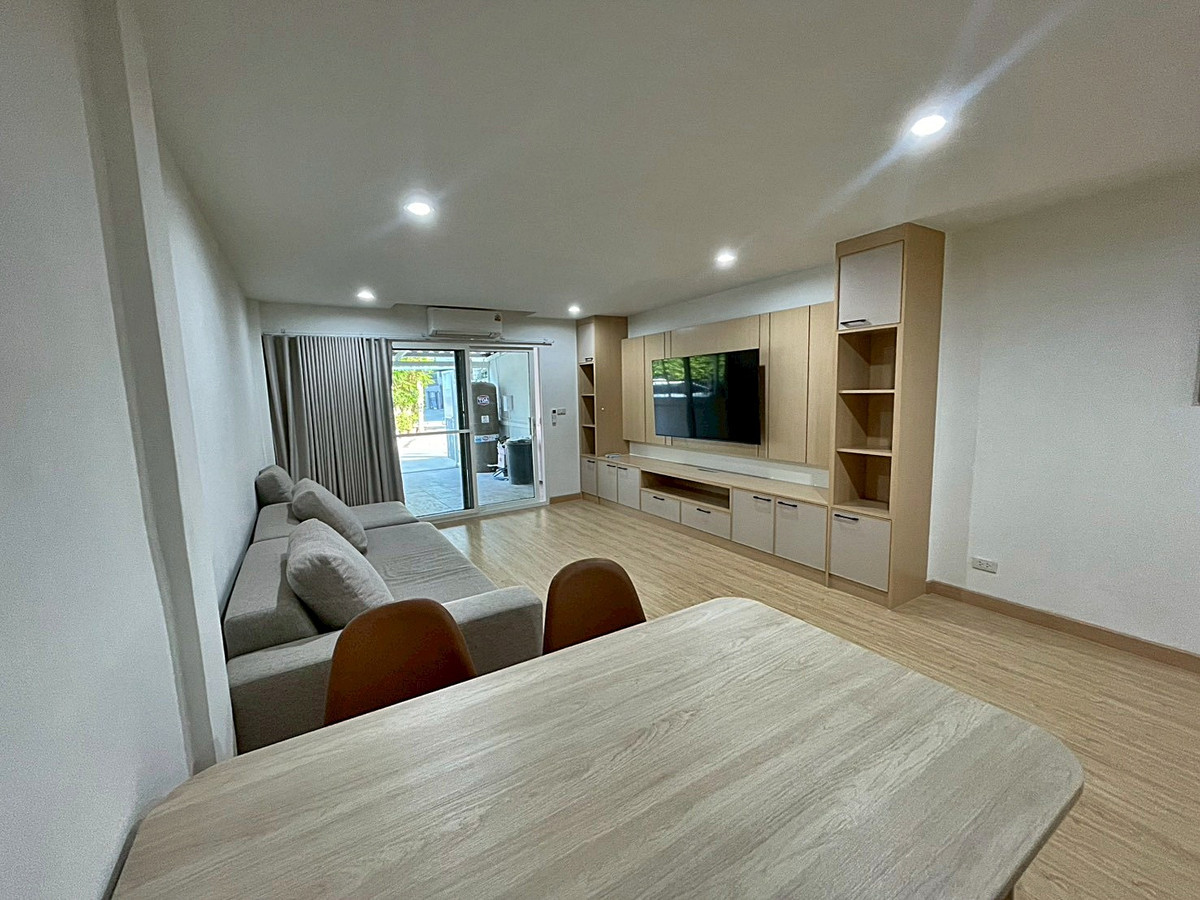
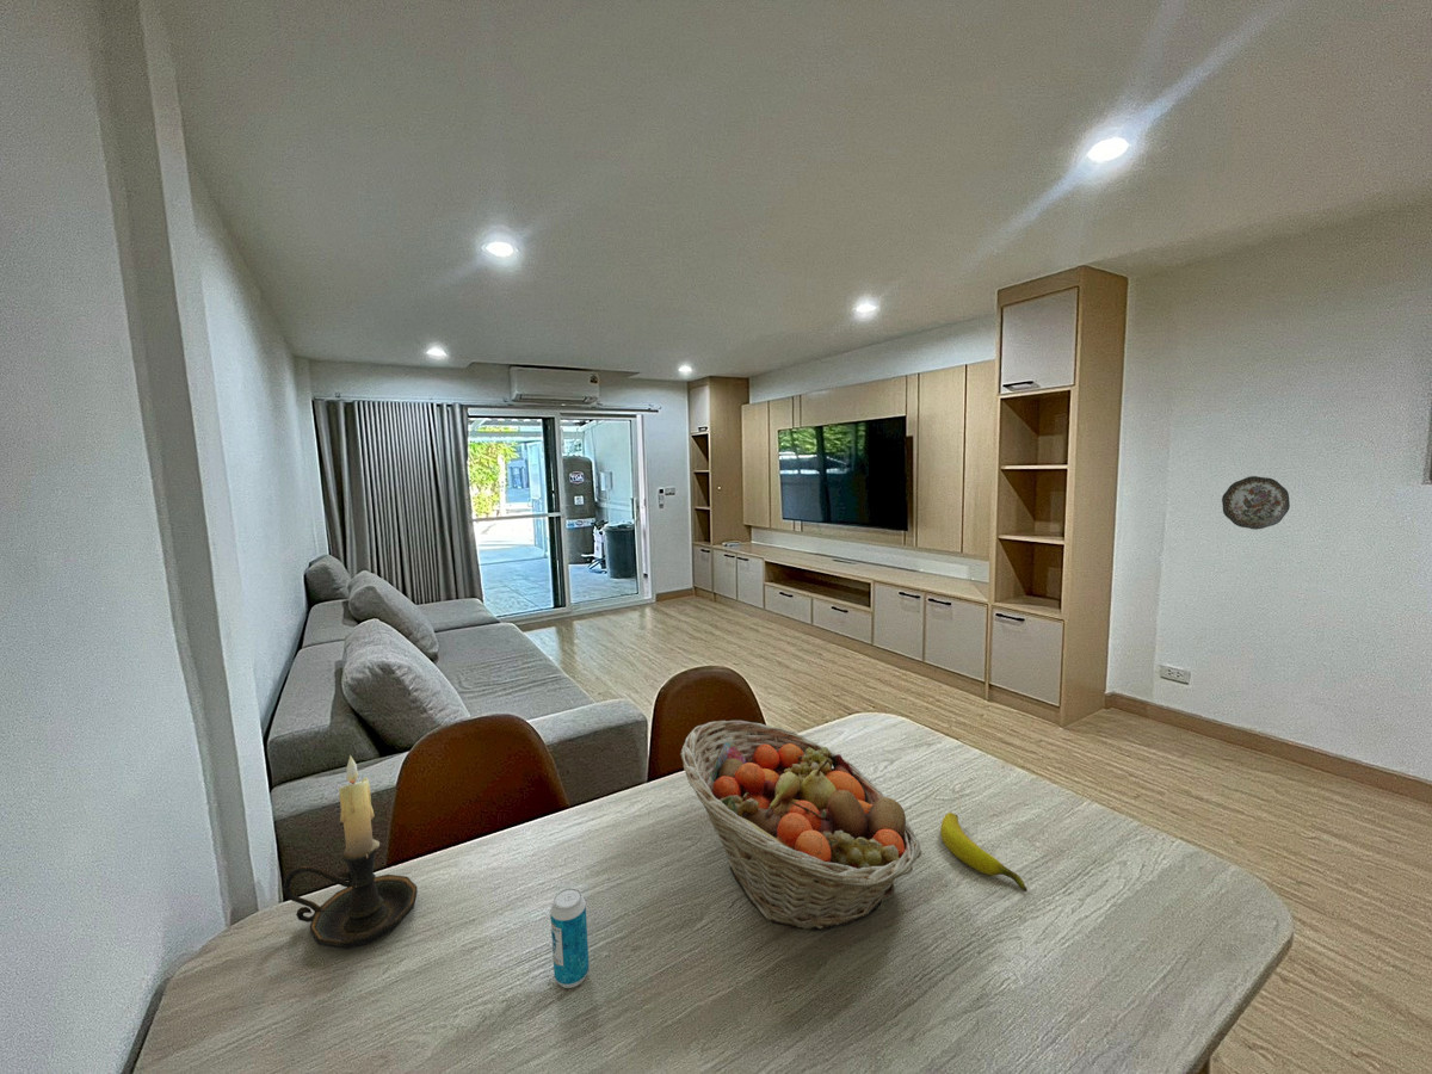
+ beverage can [549,888,591,989]
+ decorative plate [1221,475,1291,531]
+ banana [939,811,1029,893]
+ fruit basket [679,720,922,932]
+ candle holder [282,754,419,950]
